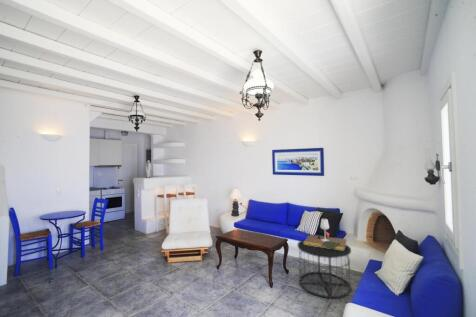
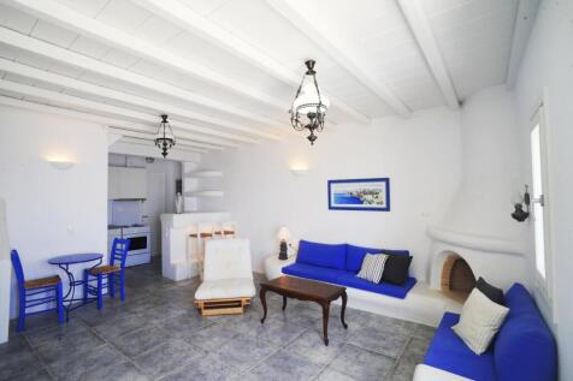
- side table [296,238,353,299]
- cocktail glass [304,218,347,250]
